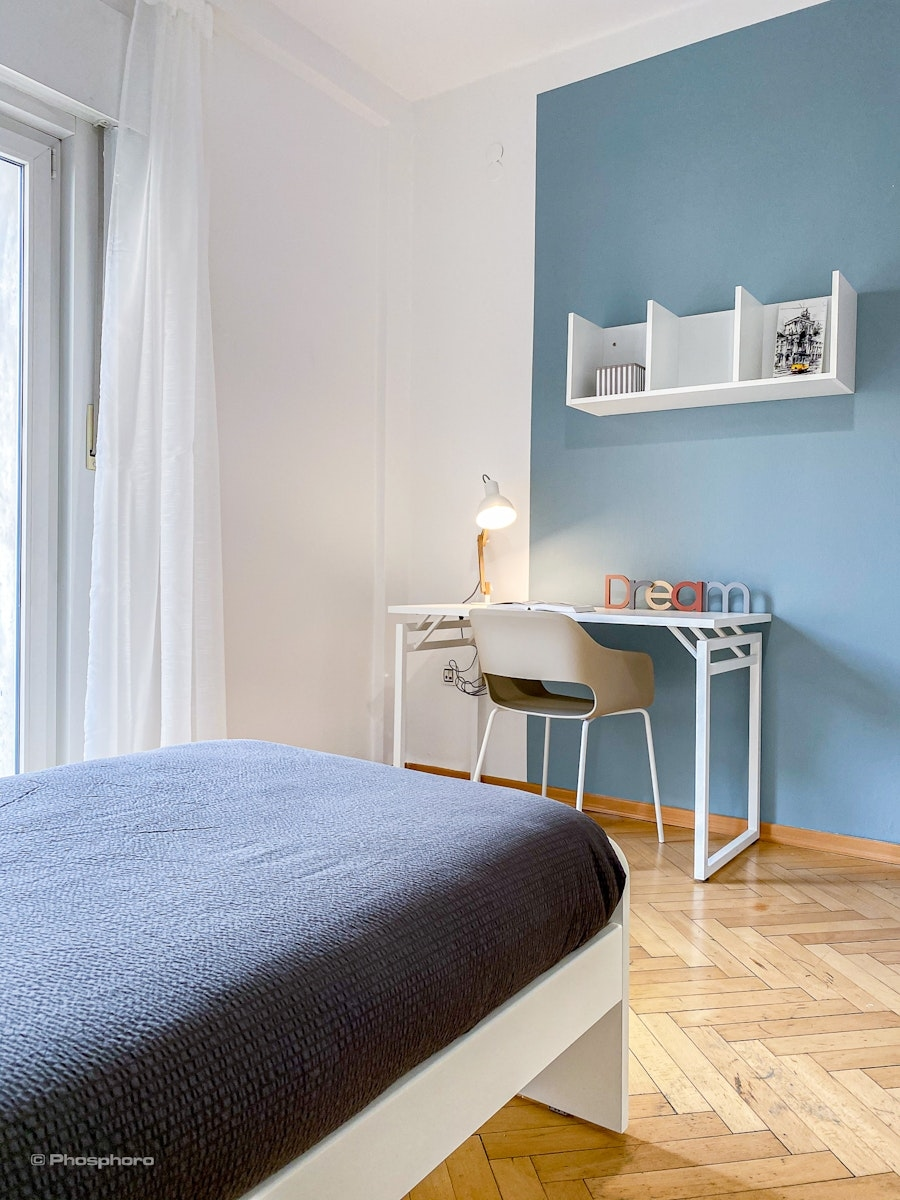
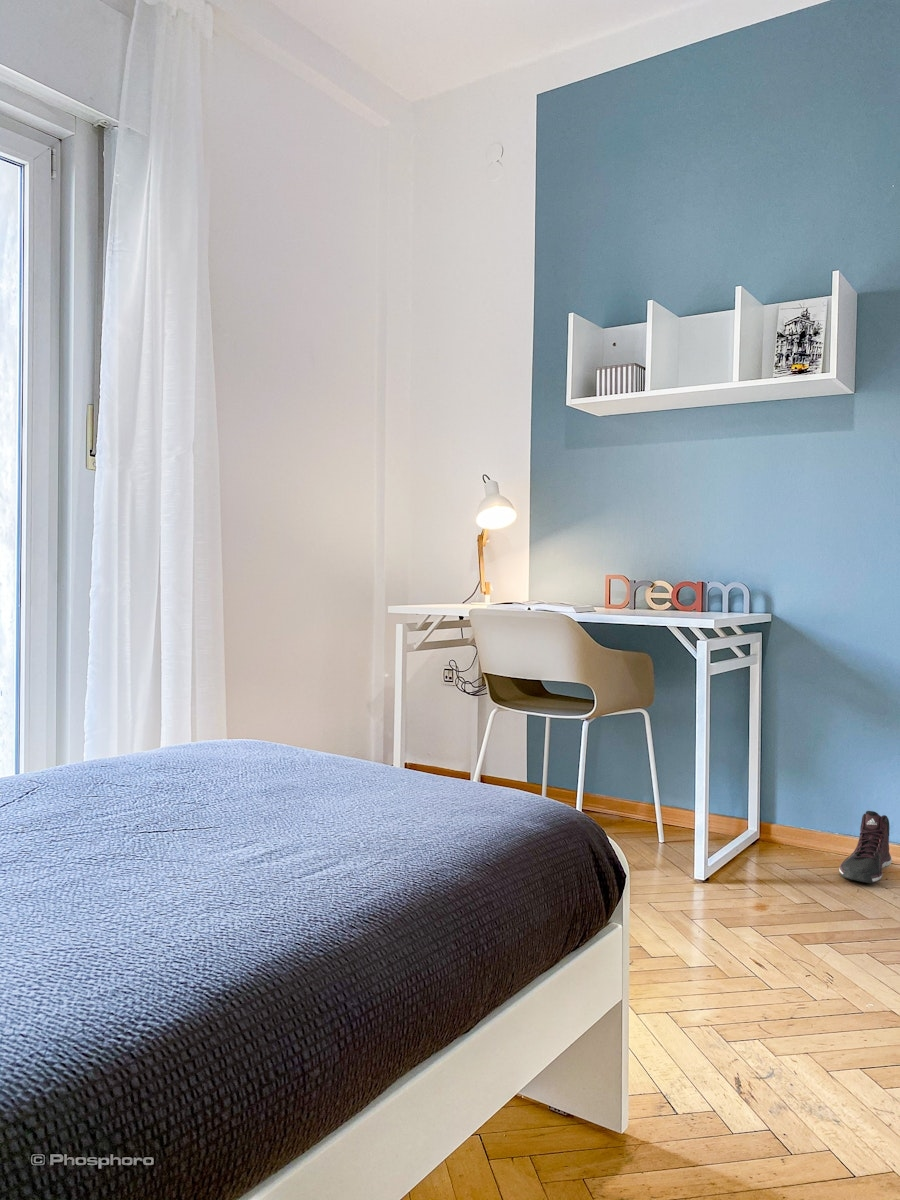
+ sneaker [838,810,893,884]
